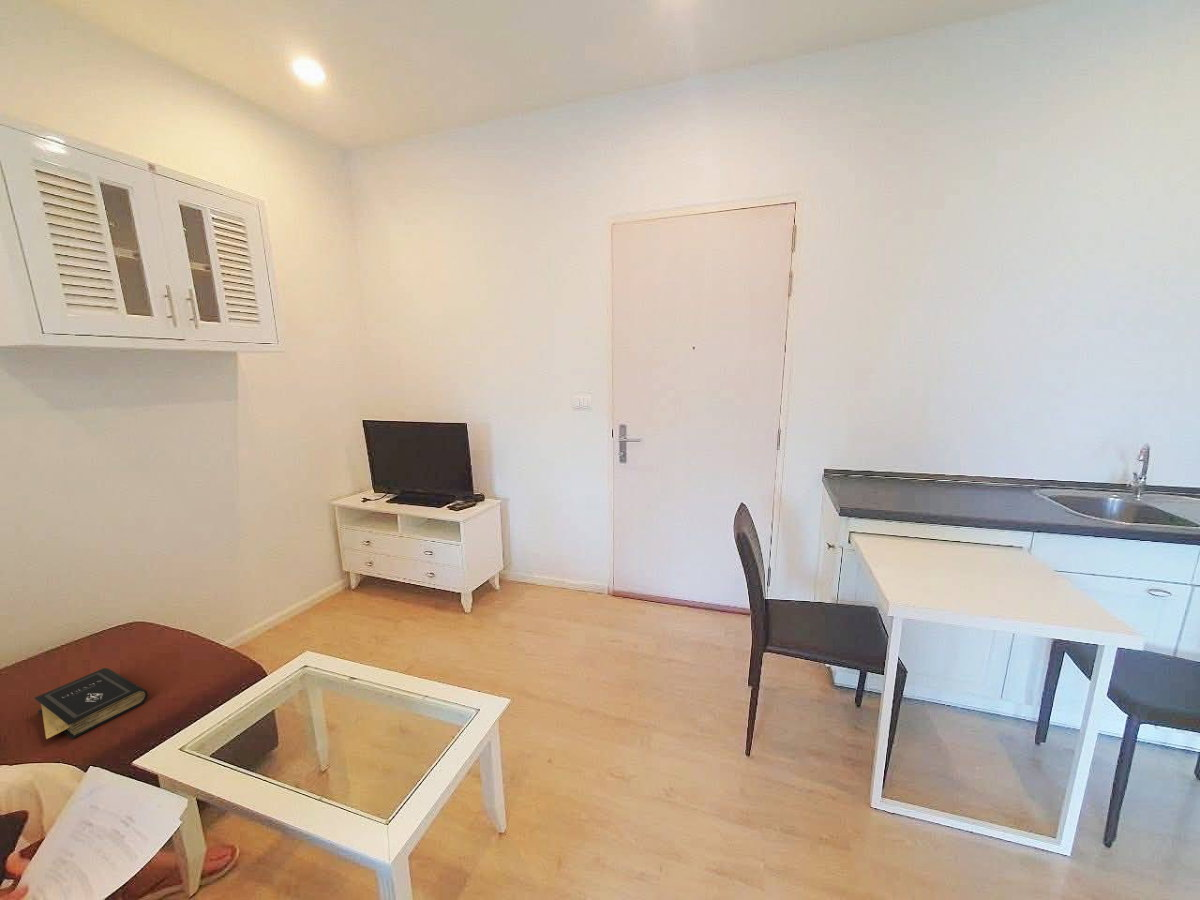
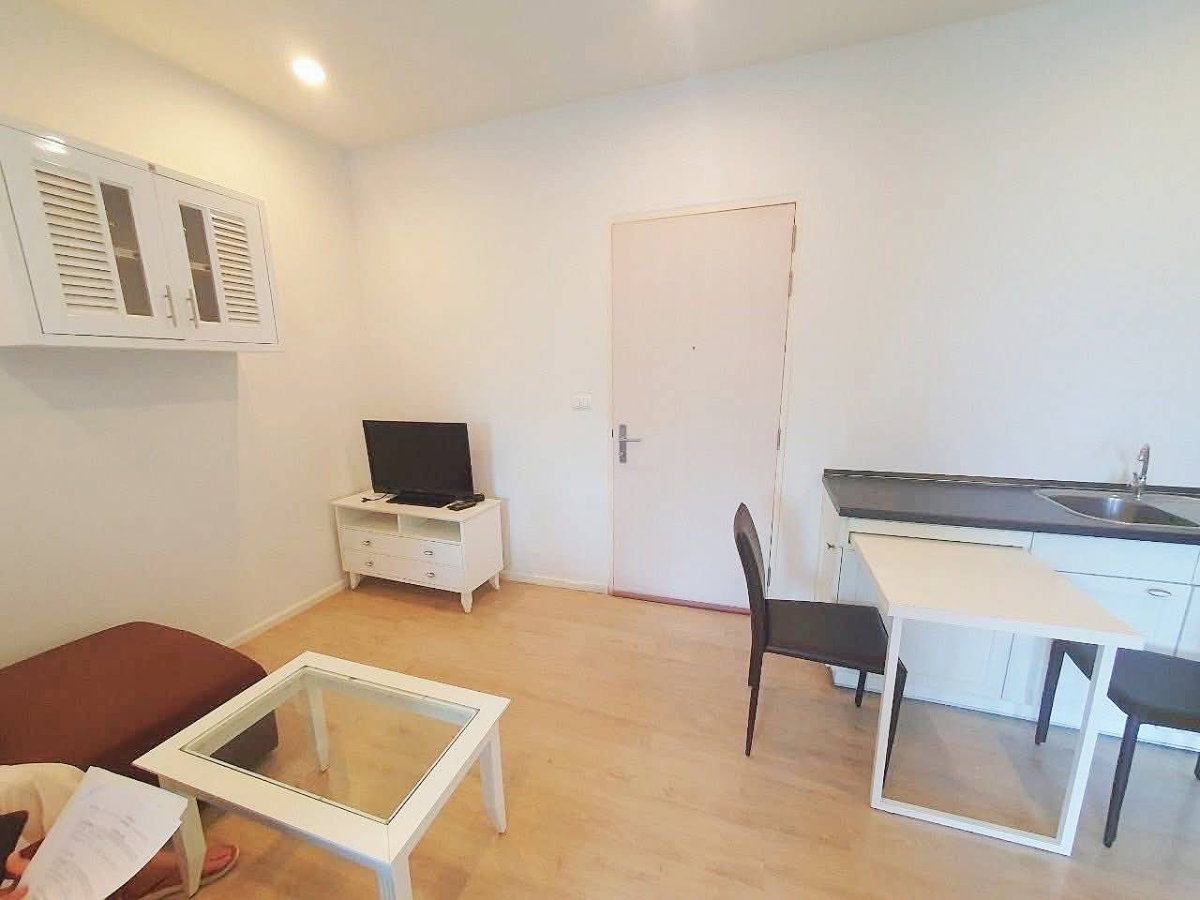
- book [33,667,149,740]
